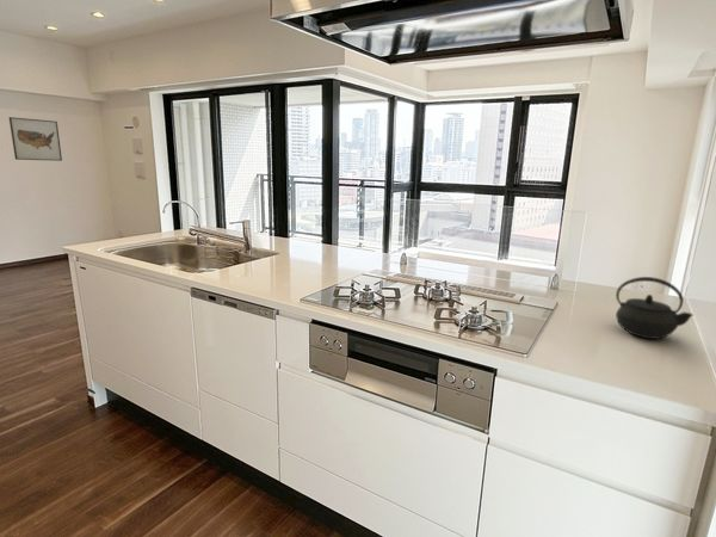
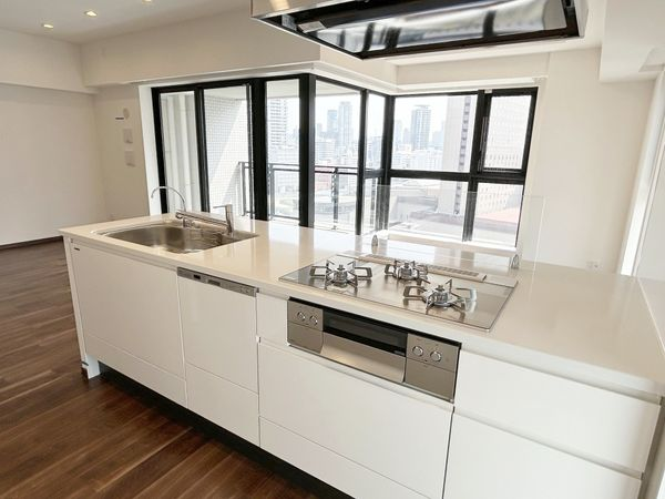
- kettle [615,276,695,340]
- wall art [8,116,63,162]
